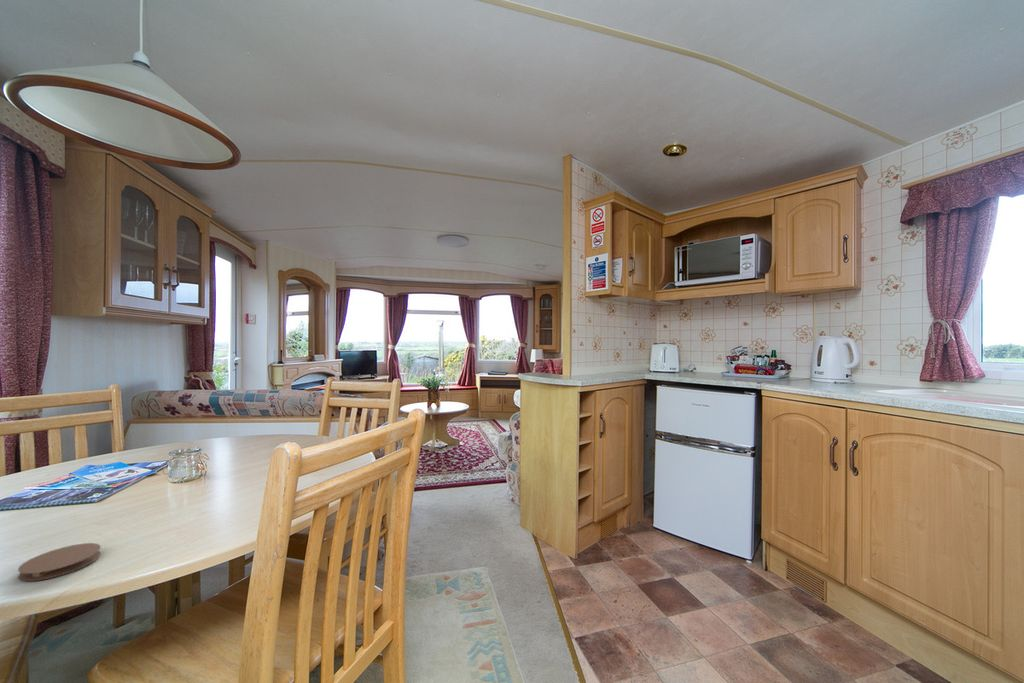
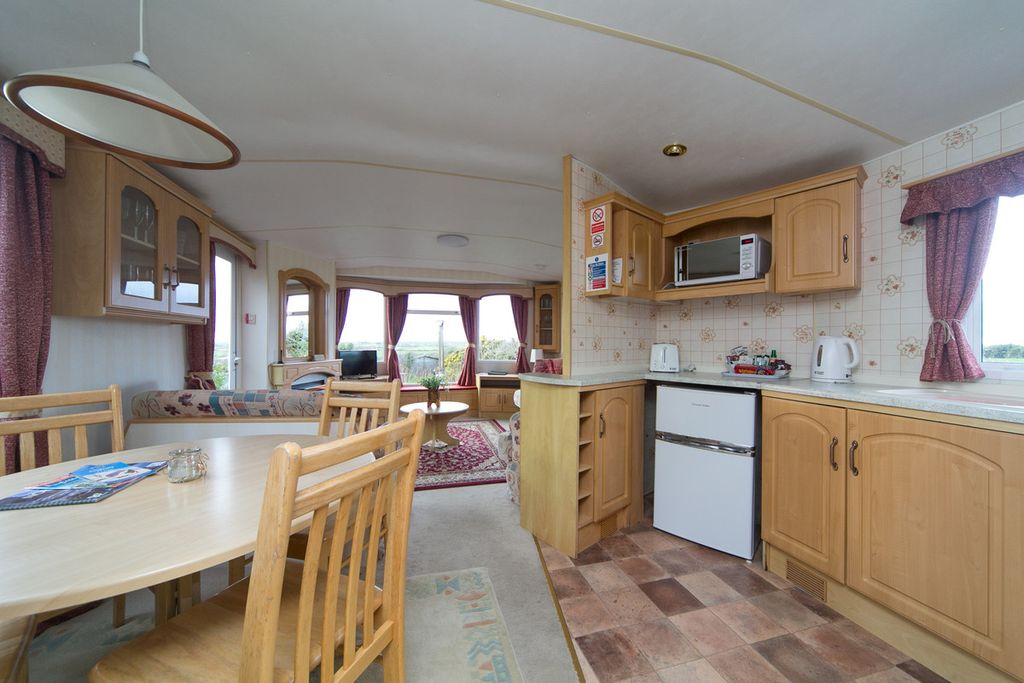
- coaster [17,542,101,582]
